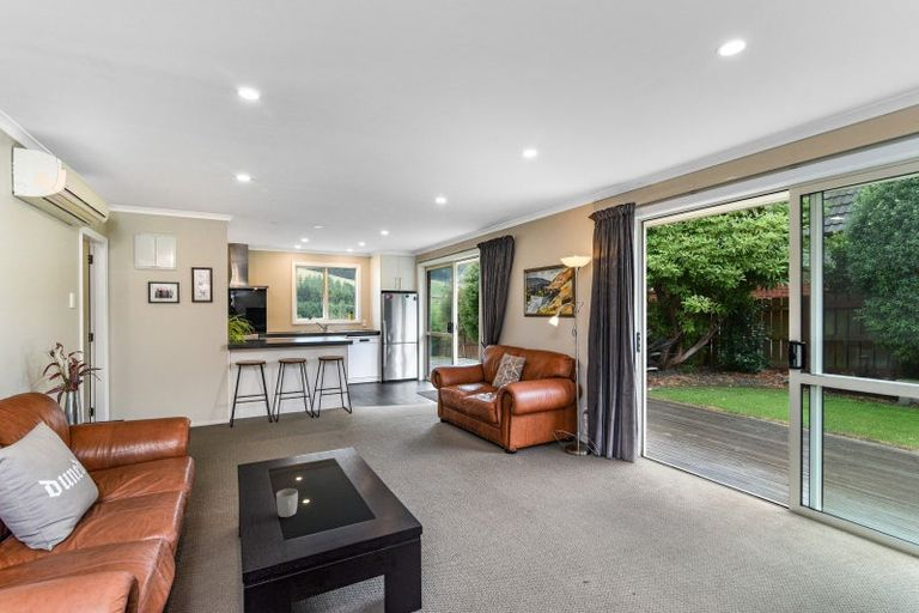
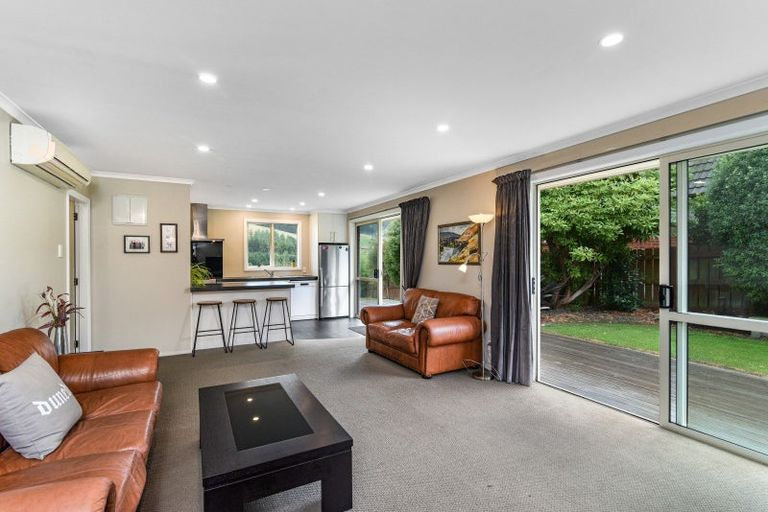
- mug [275,487,299,518]
